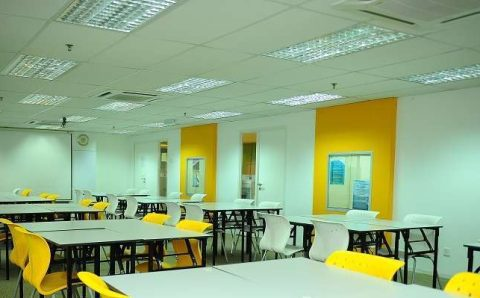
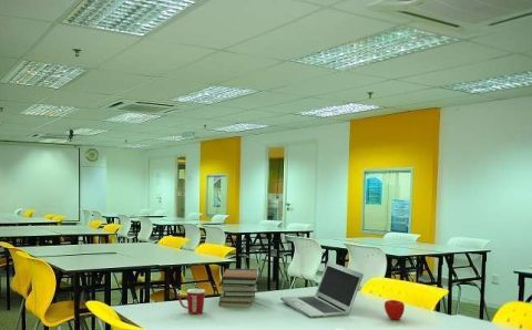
+ mug [177,288,206,316]
+ laptop [279,260,365,319]
+ apple [383,299,406,321]
+ book stack [218,267,258,308]
